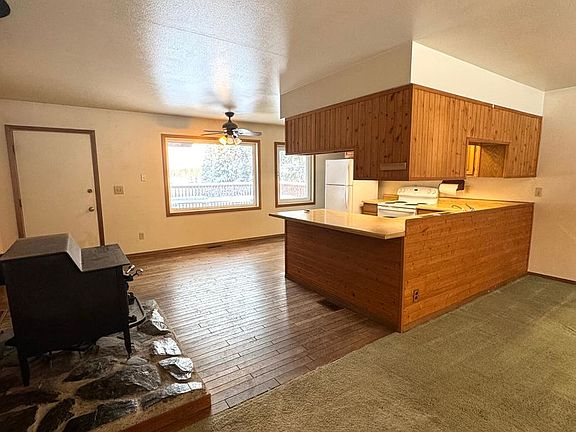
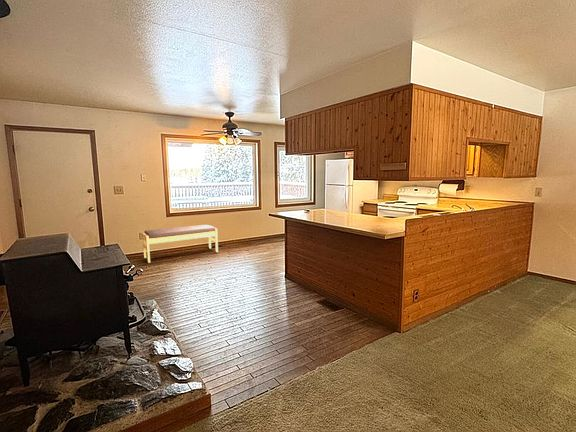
+ bench [141,224,219,264]
